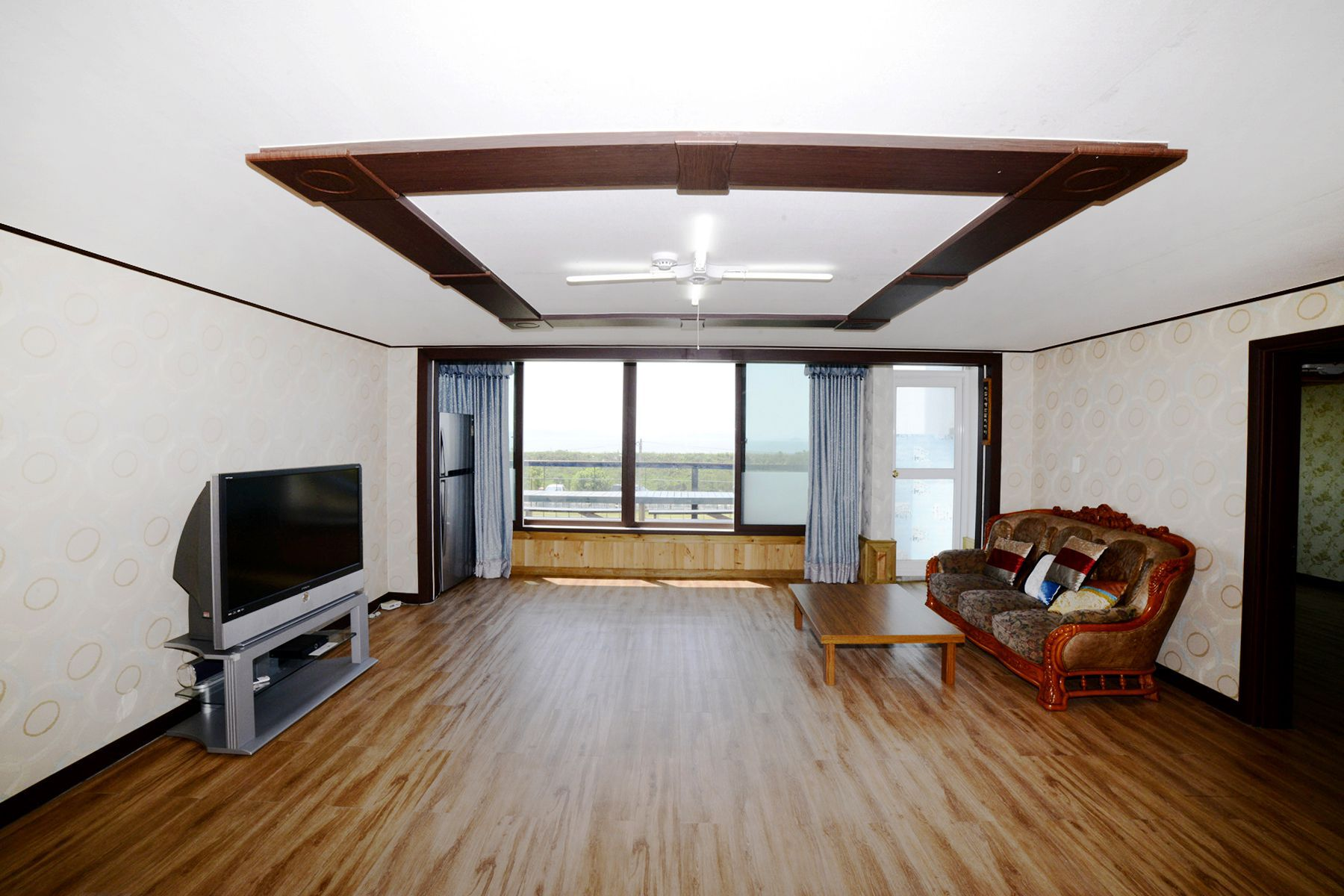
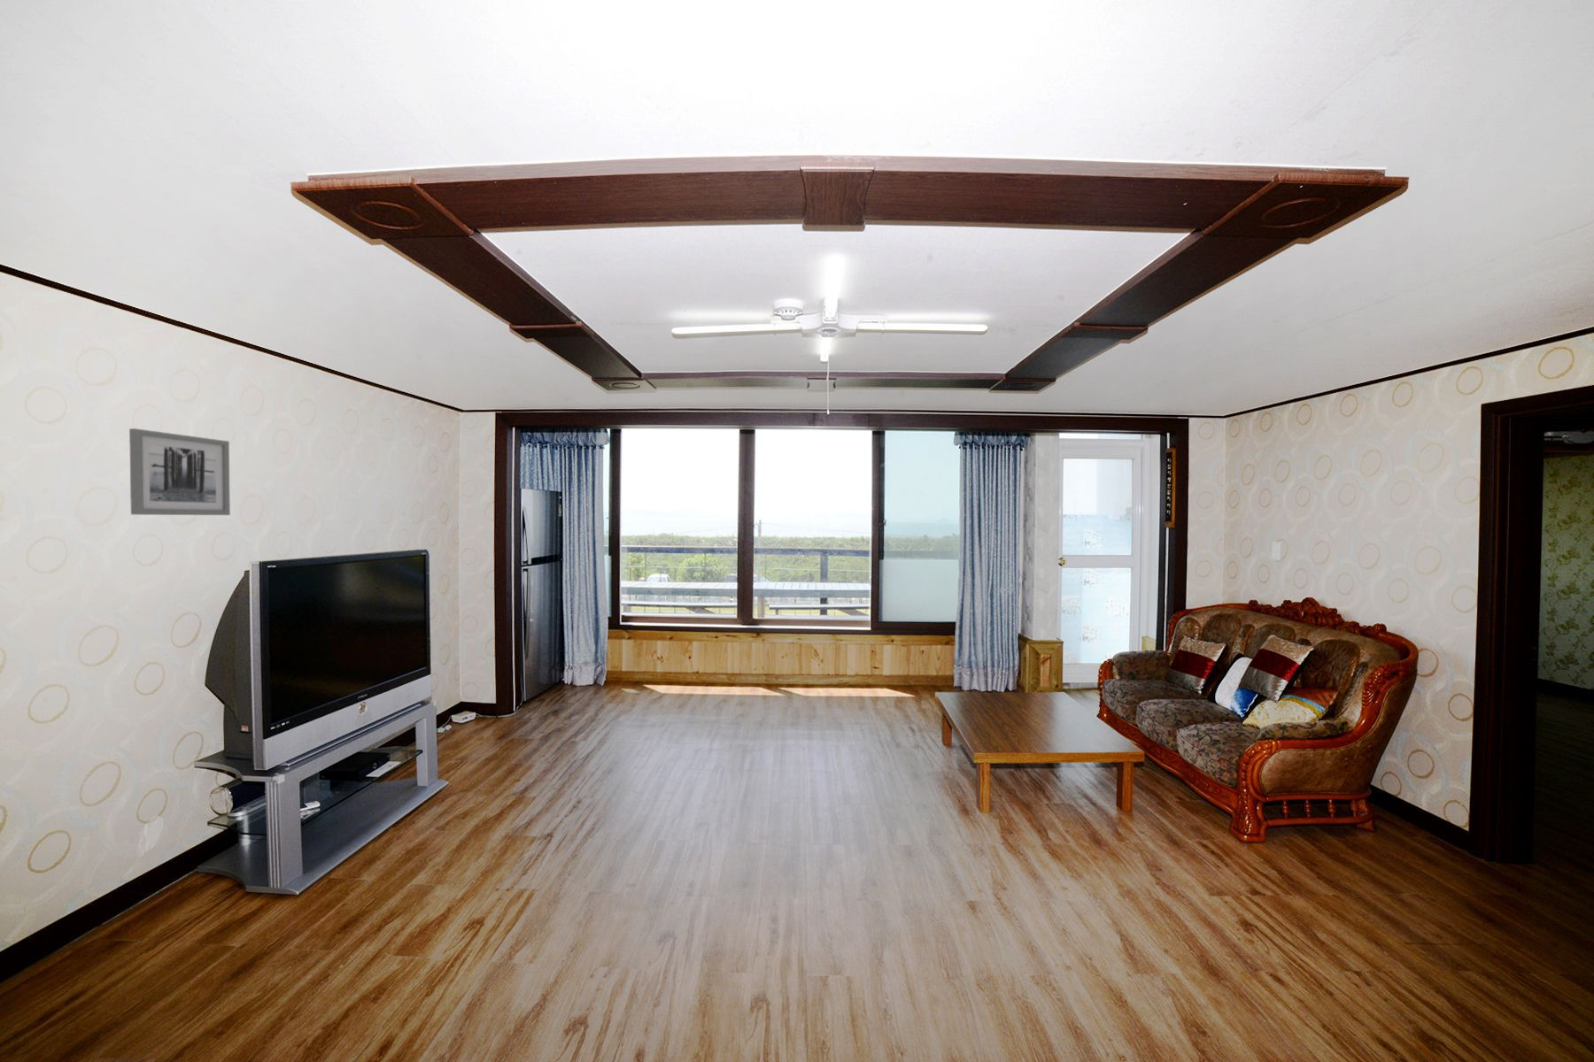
+ wall art [128,428,231,516]
